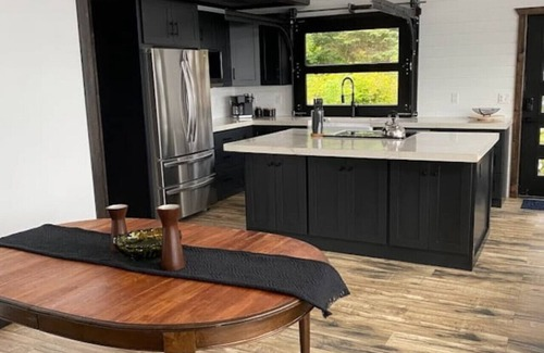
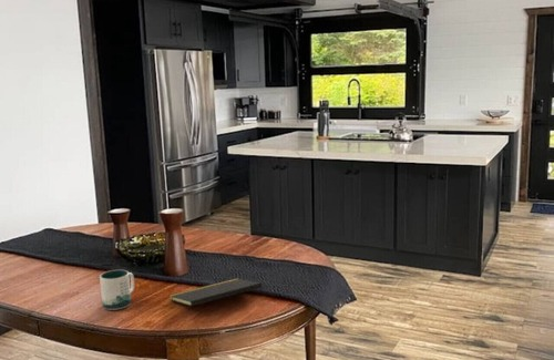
+ mug [99,269,135,311]
+ notepad [167,278,265,308]
